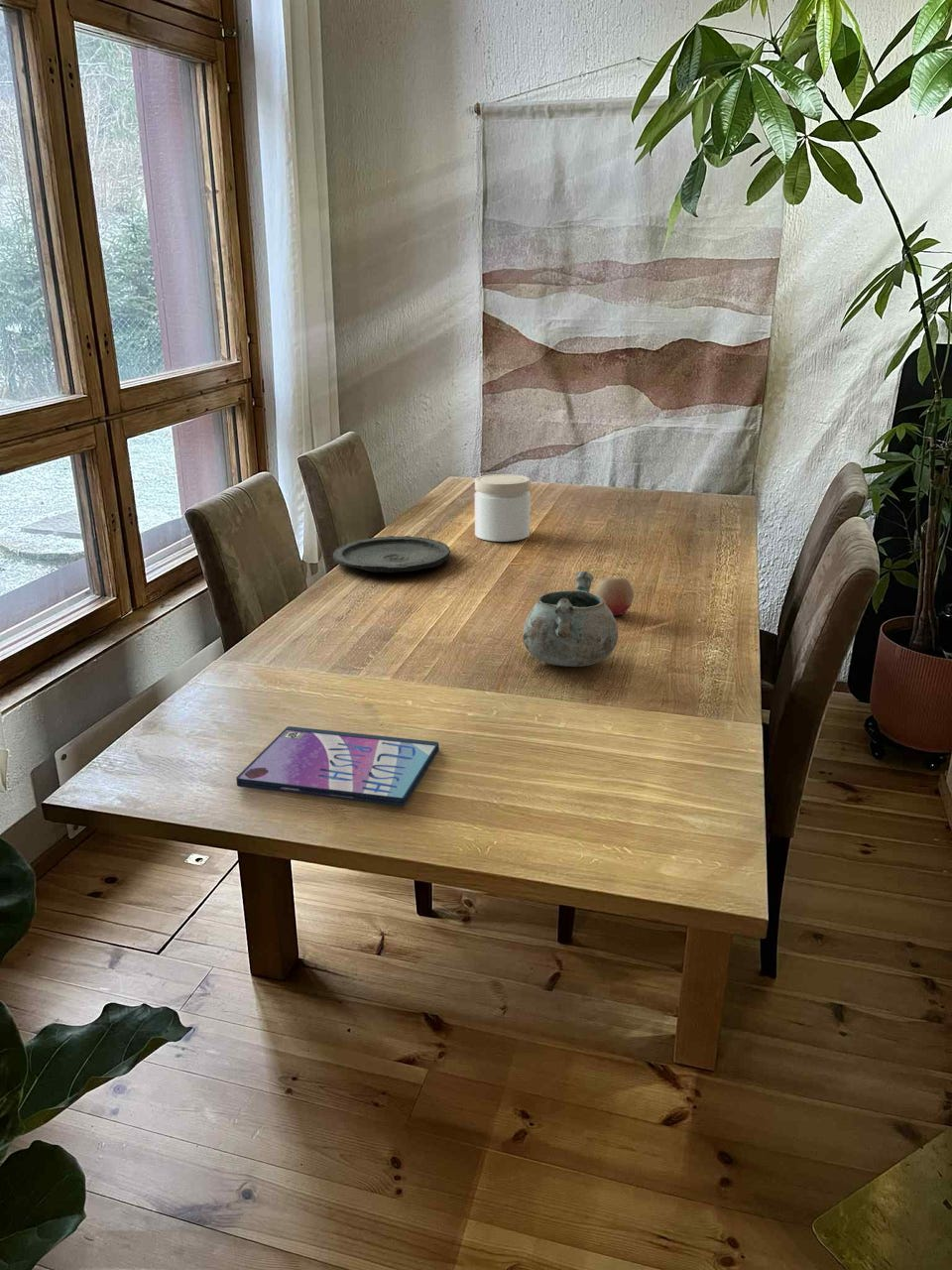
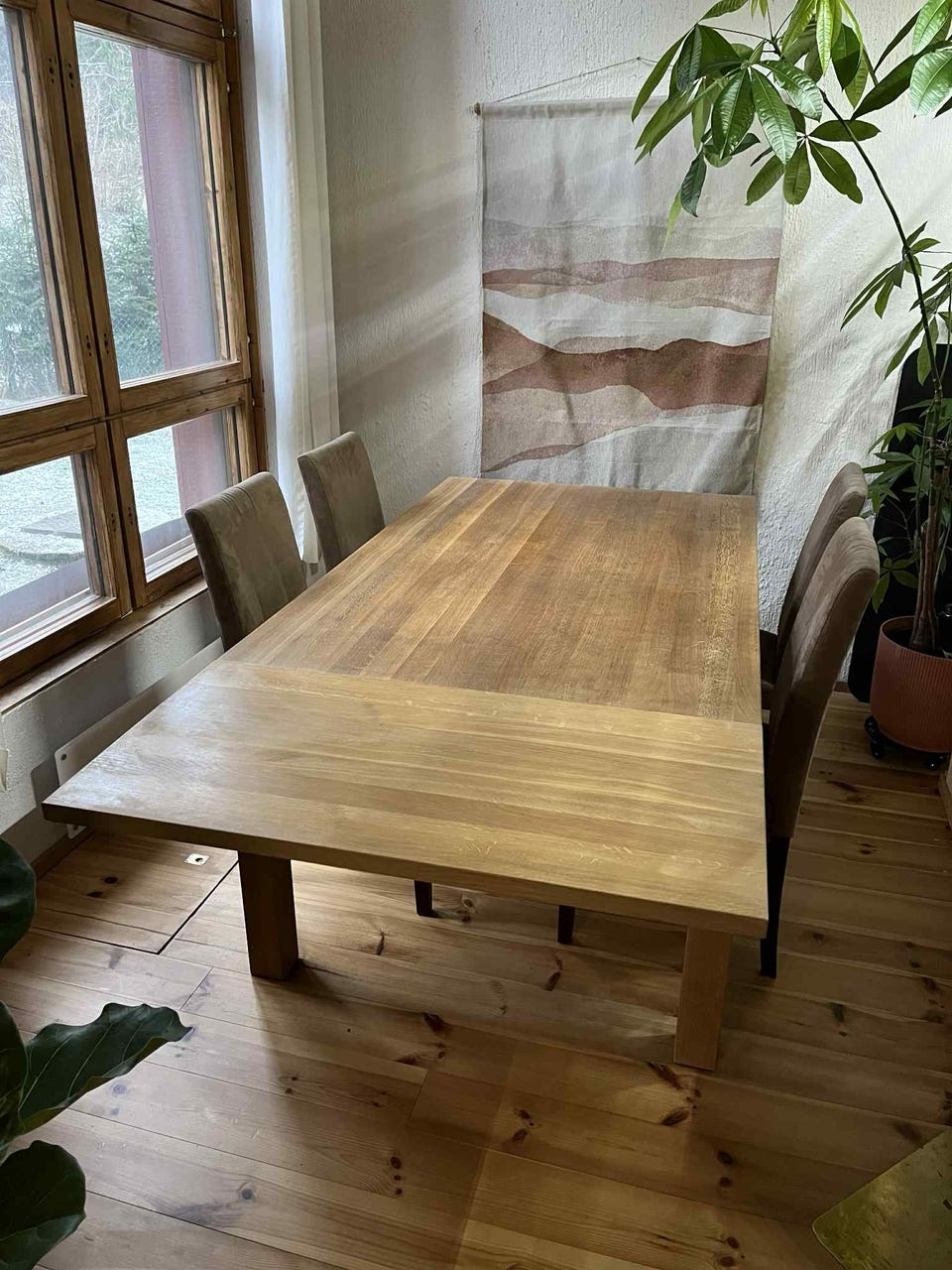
- plate [332,535,451,573]
- jar [474,473,531,543]
- decorative bowl [522,571,619,668]
- fruit [592,576,635,617]
- video game case [235,725,440,808]
